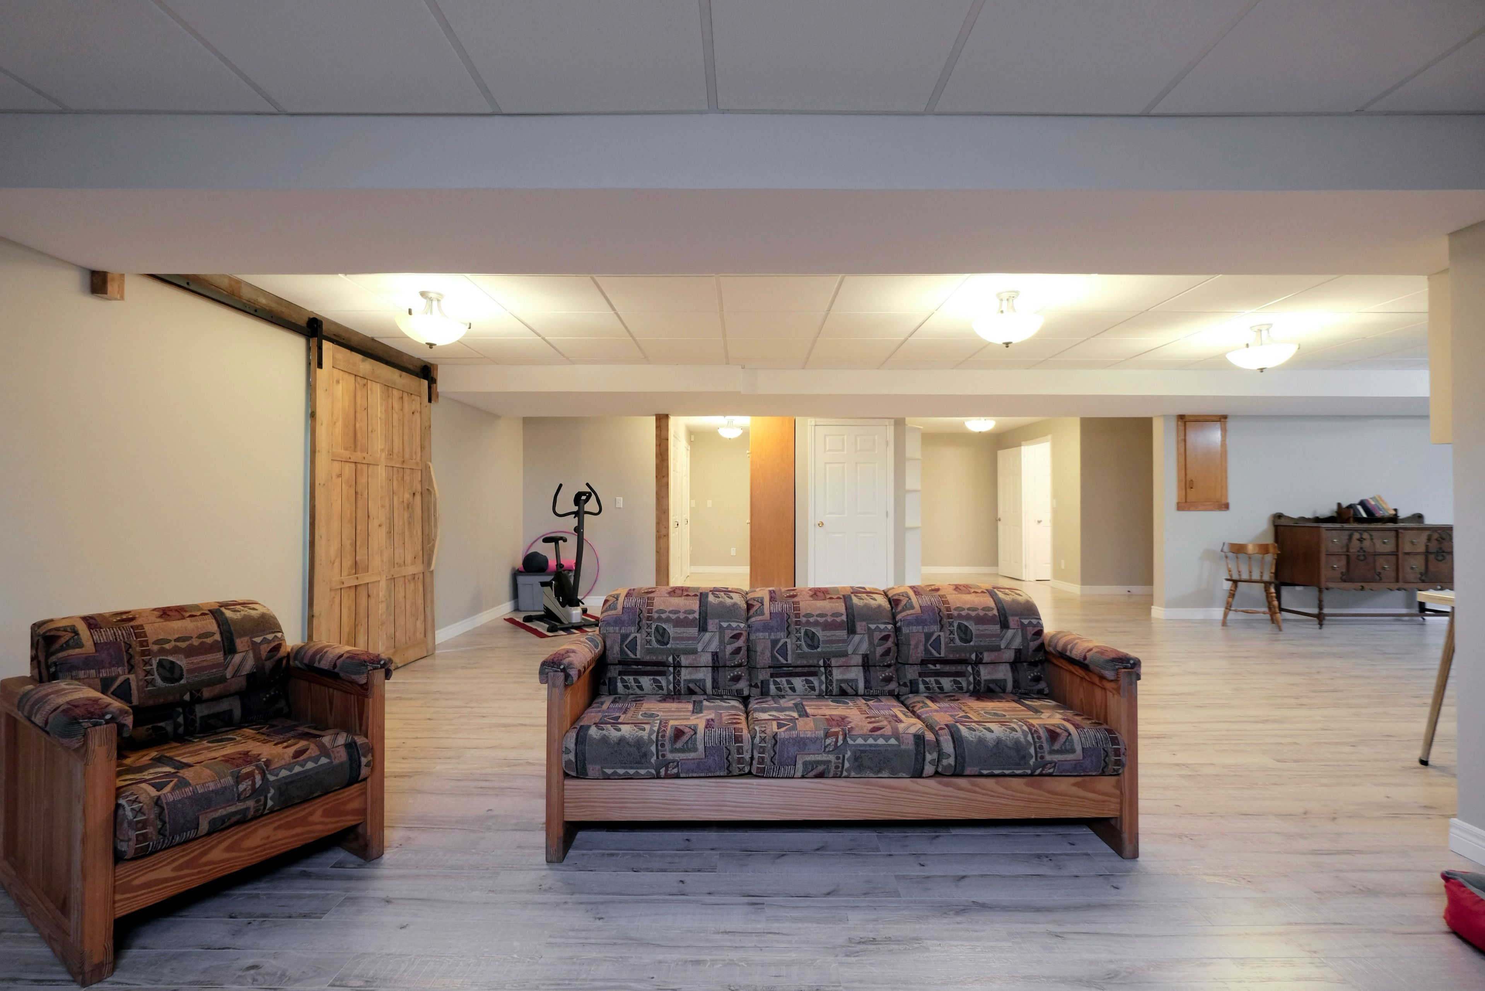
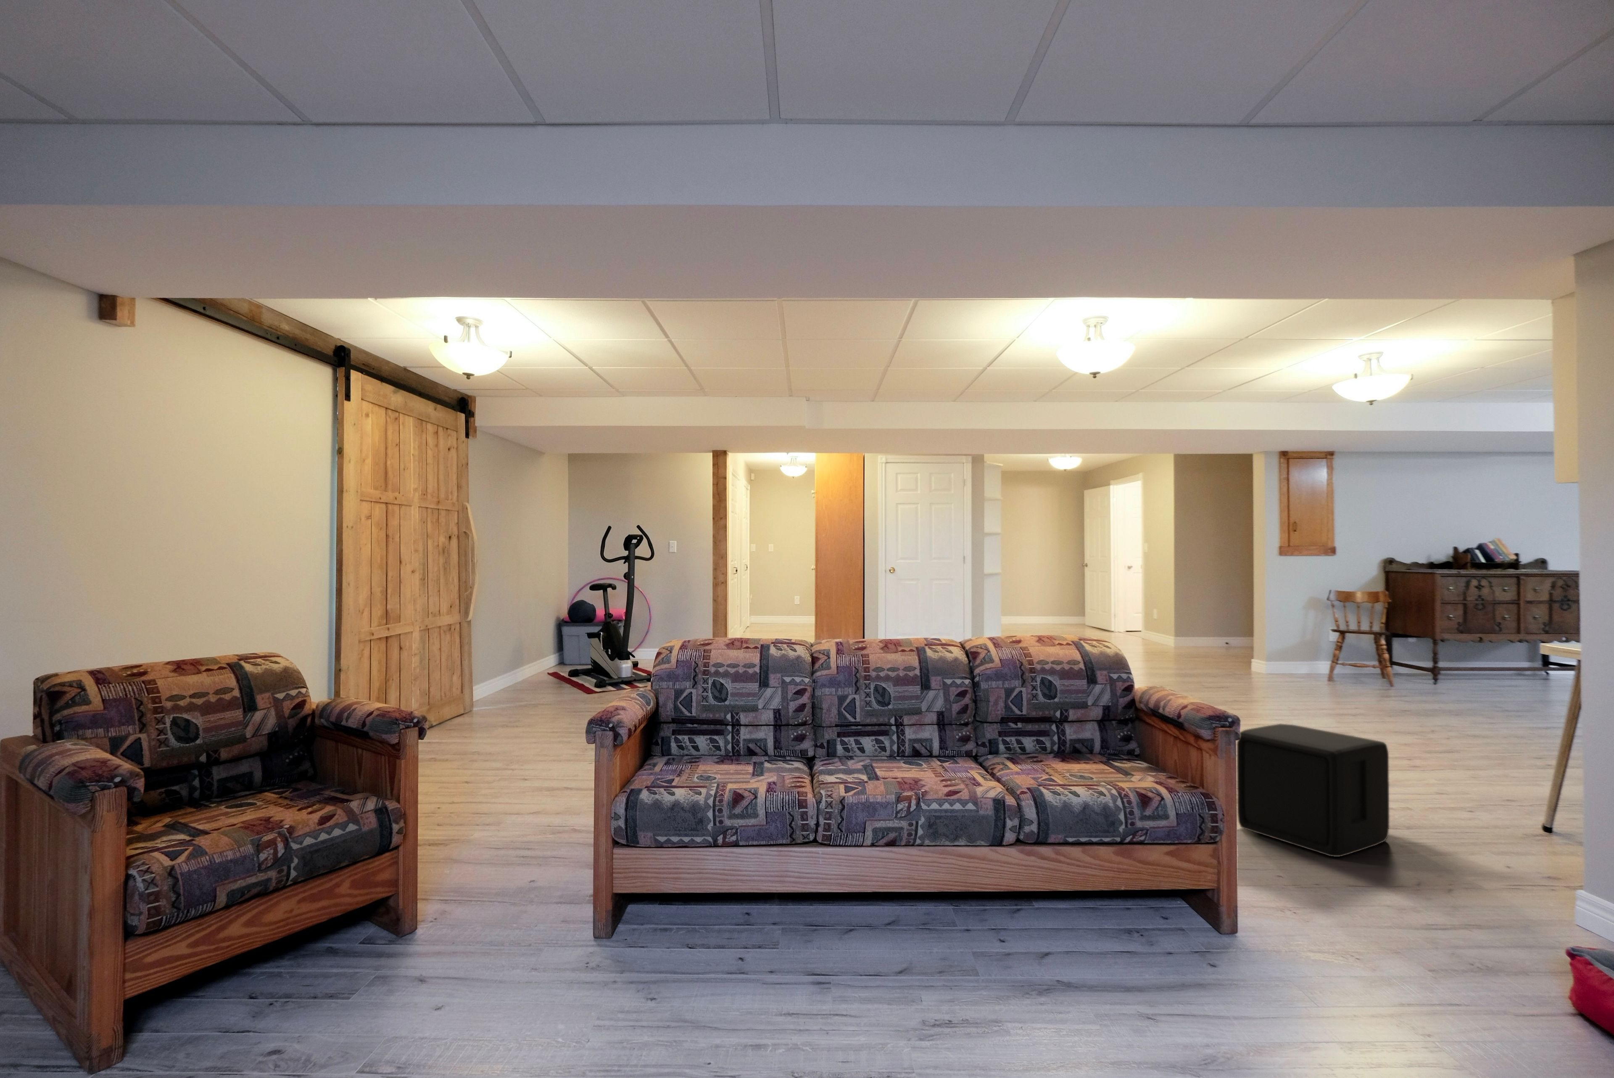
+ ottoman [1236,723,1389,858]
